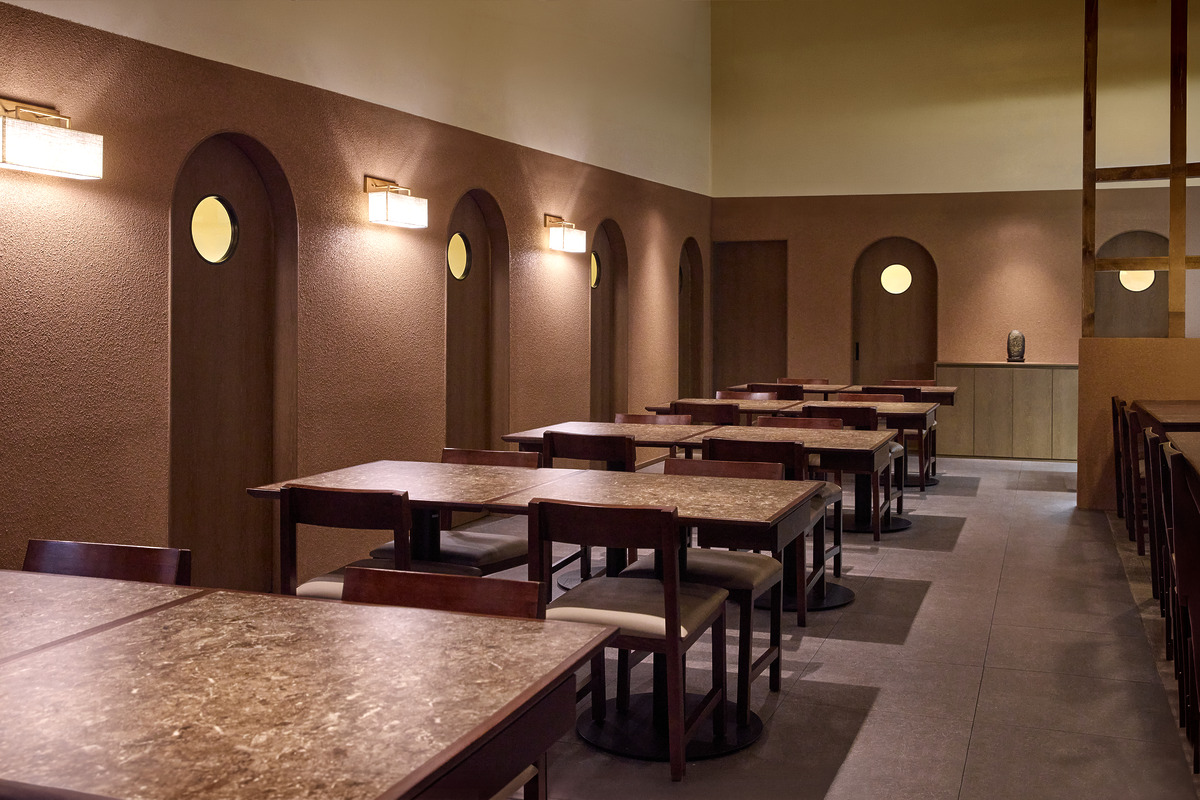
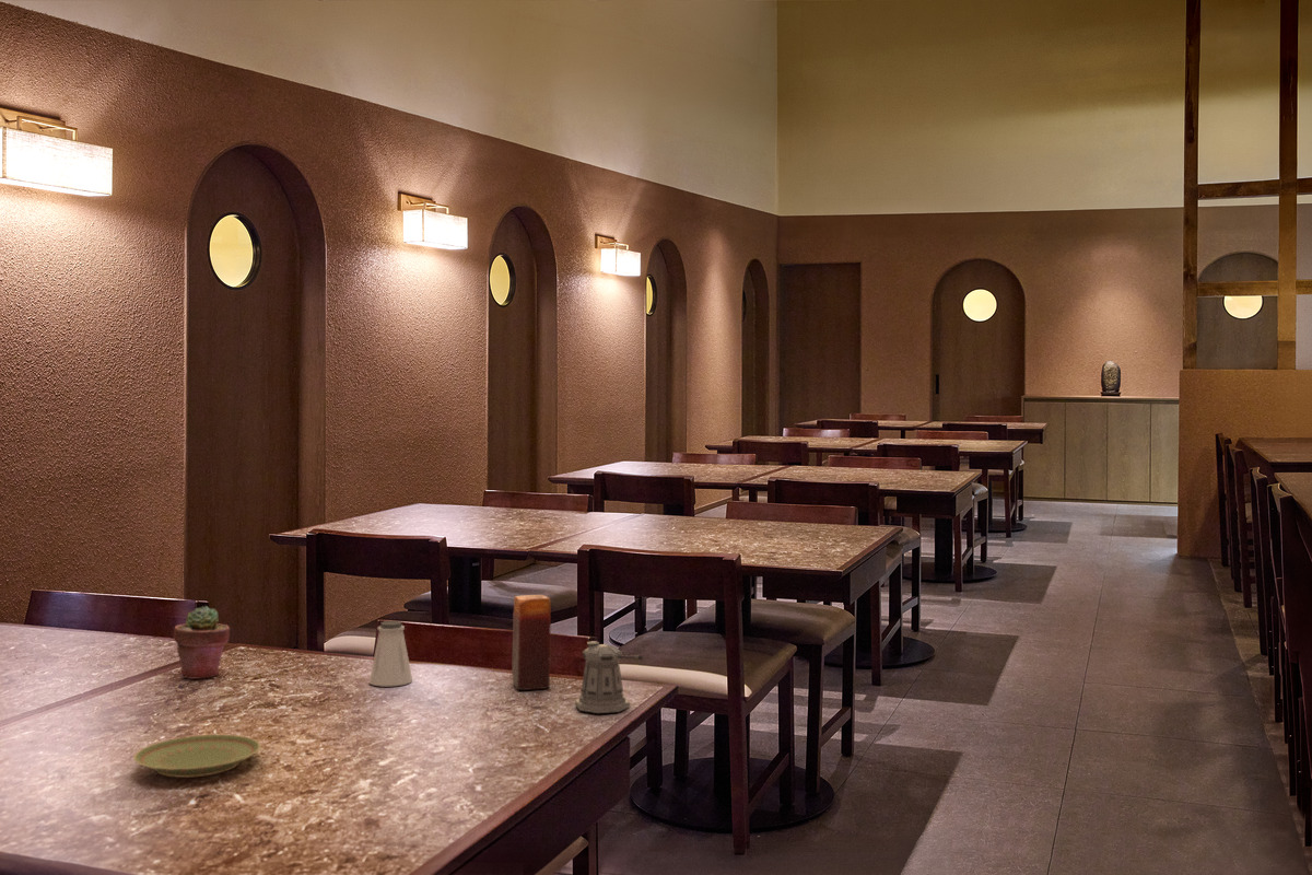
+ saltshaker [368,620,413,688]
+ potted succulent [173,605,231,680]
+ candle [511,594,552,691]
+ plate [132,733,262,779]
+ pepper shaker [574,640,644,714]
